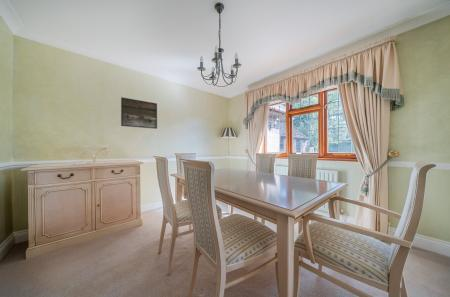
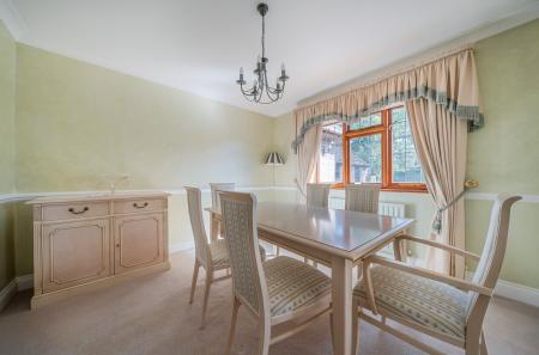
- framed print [120,96,158,130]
